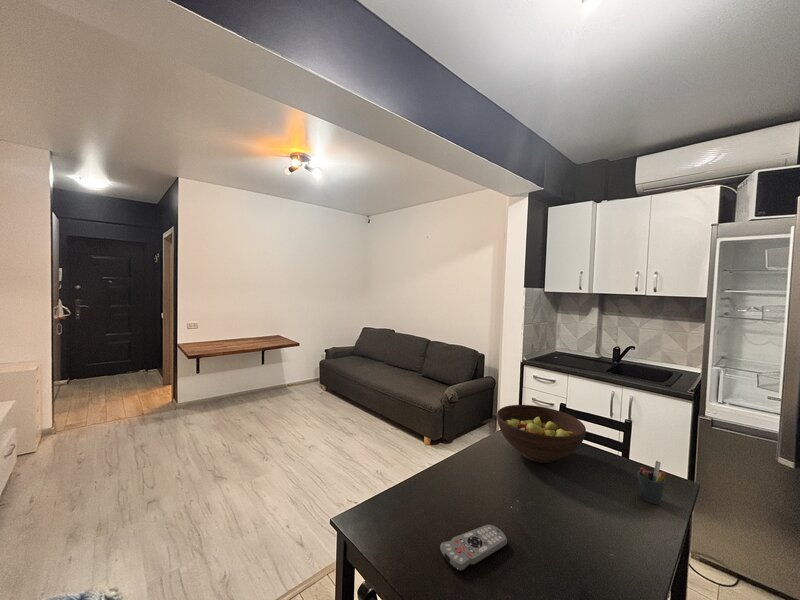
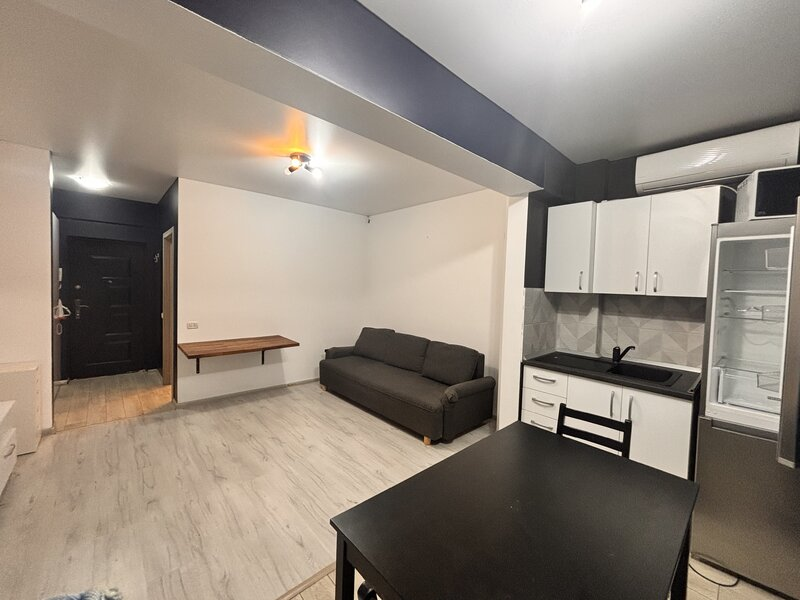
- pen holder [637,460,667,505]
- remote control [439,524,508,572]
- fruit bowl [496,404,587,464]
